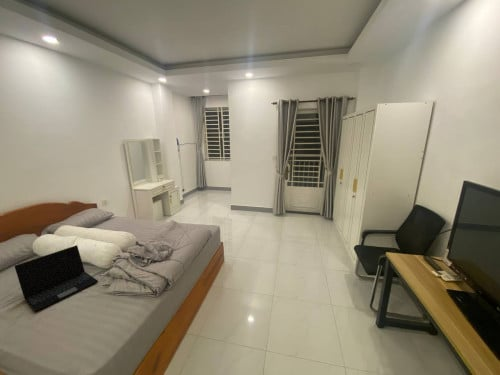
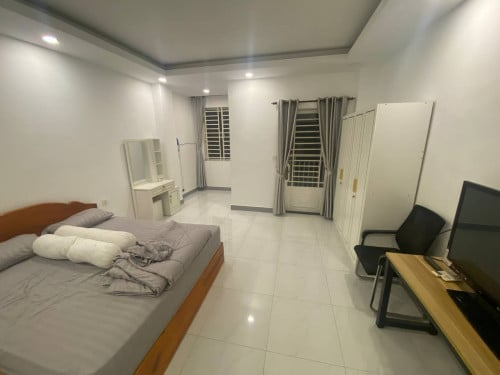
- laptop [13,244,99,313]
